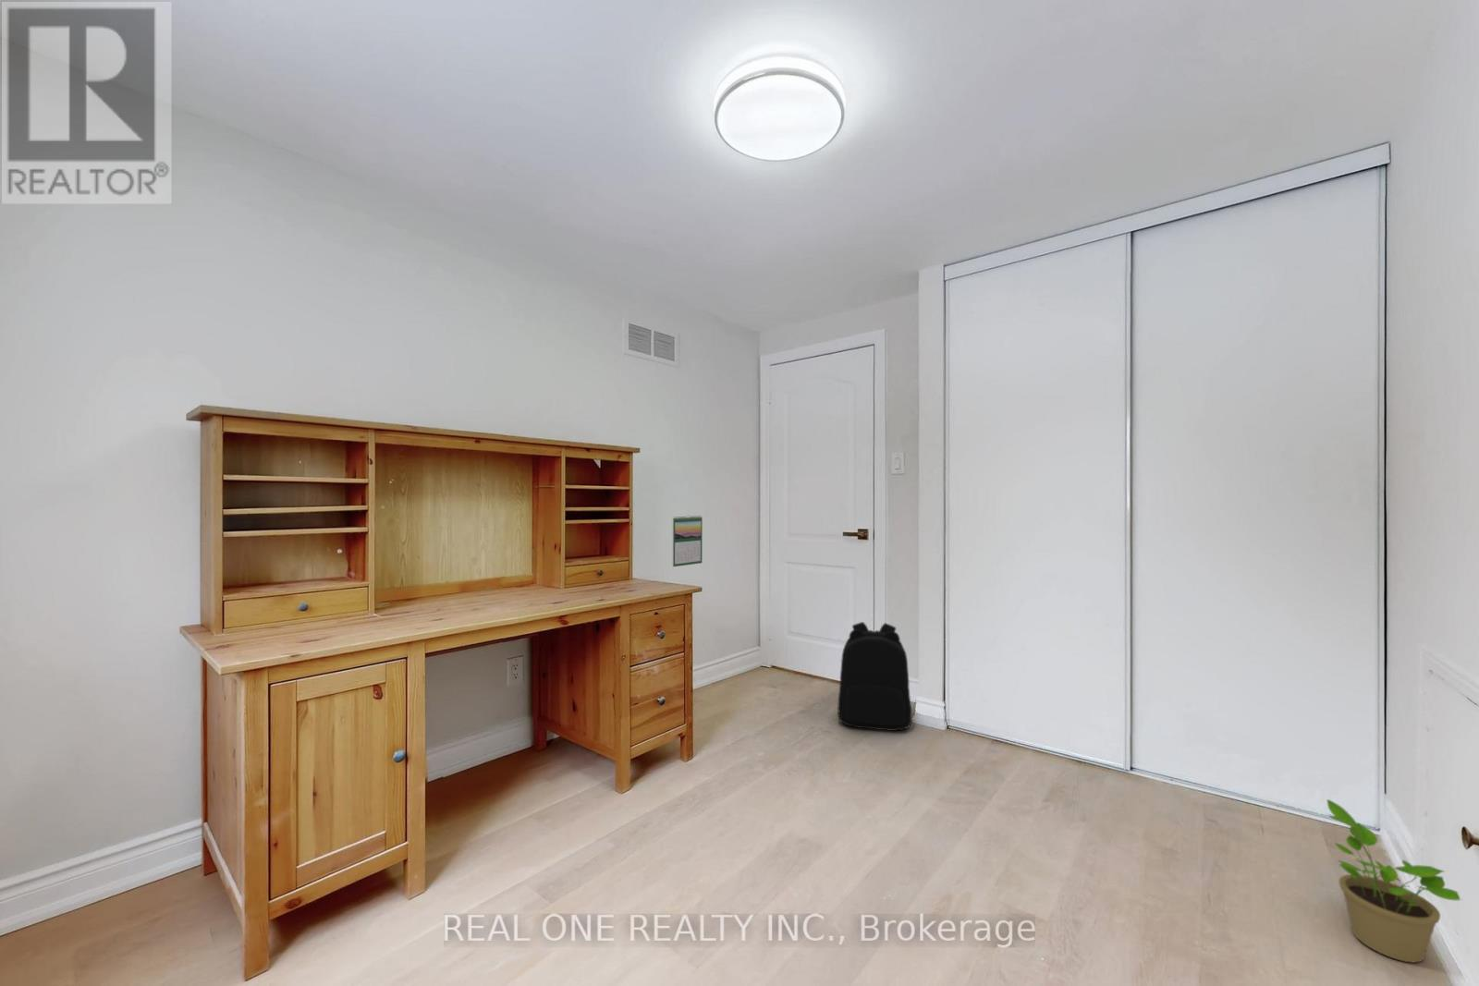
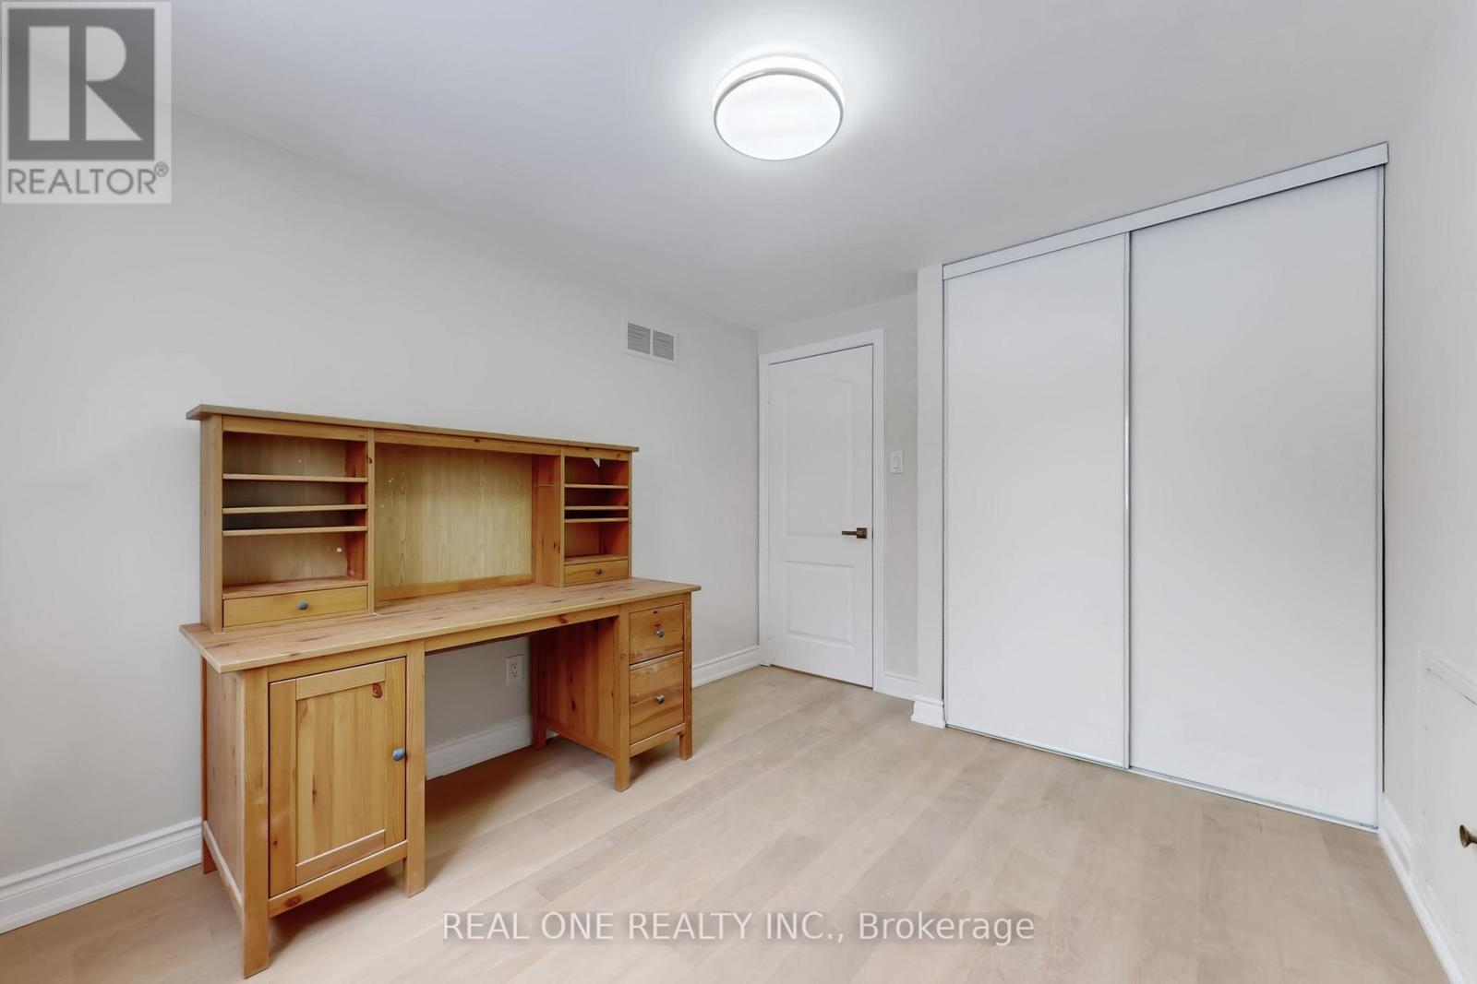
- potted plant [1326,799,1461,964]
- backpack [837,621,912,732]
- calendar [672,515,703,568]
